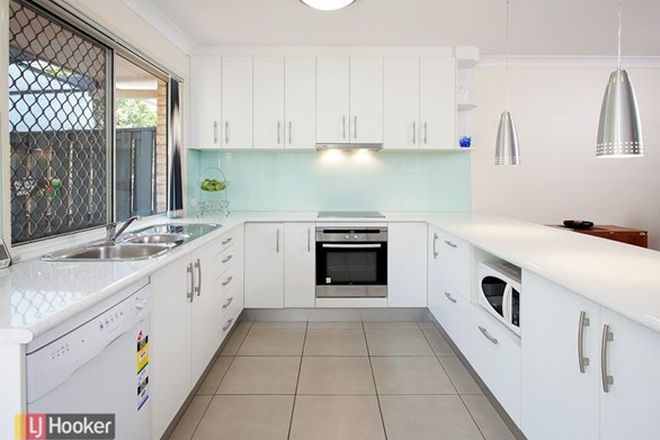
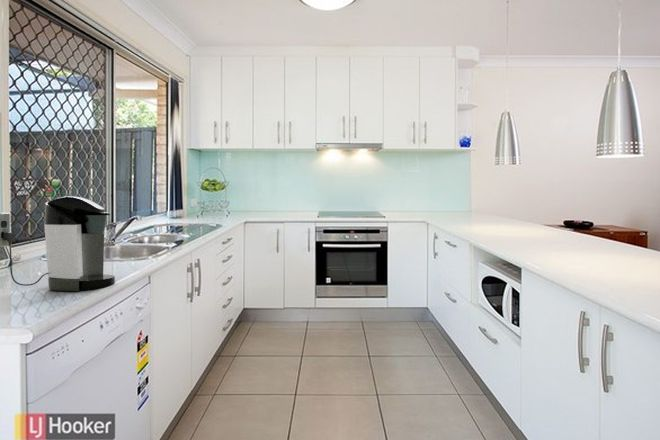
+ coffee maker [0,195,116,292]
